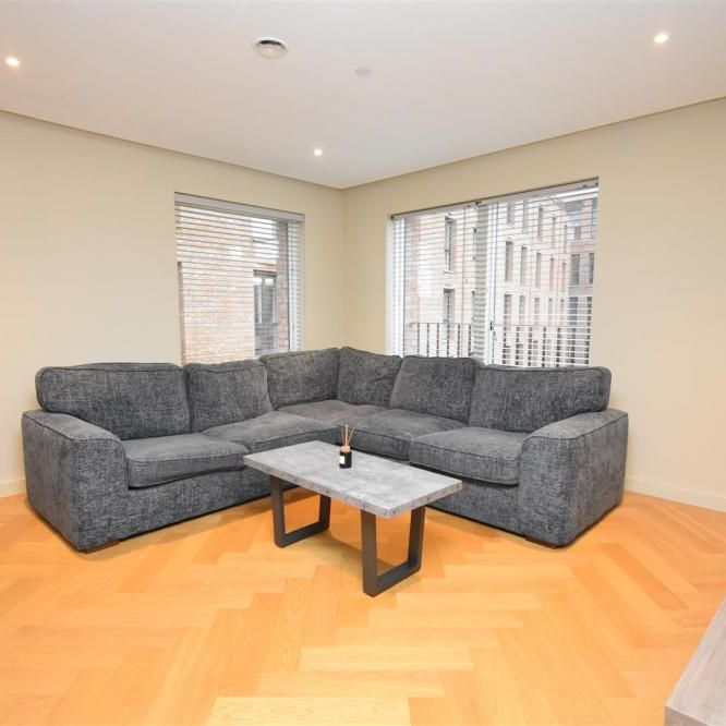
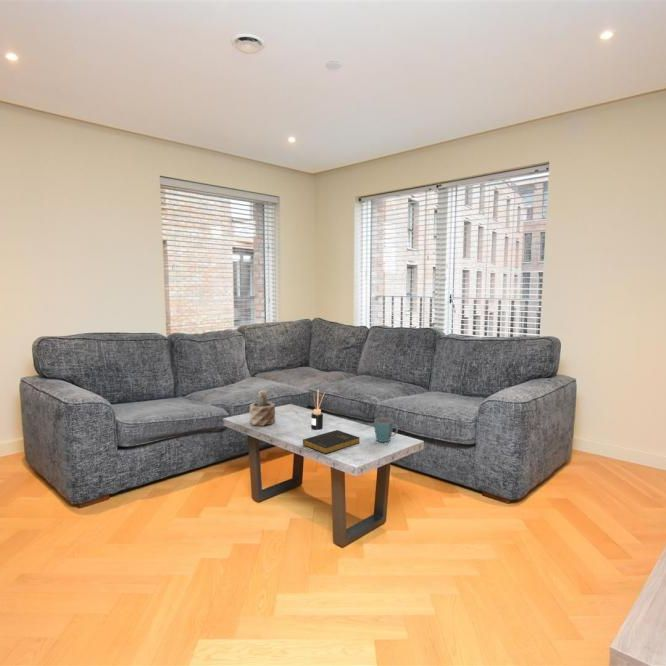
+ book [302,429,361,455]
+ mug [373,417,399,443]
+ succulent plant [248,389,276,427]
